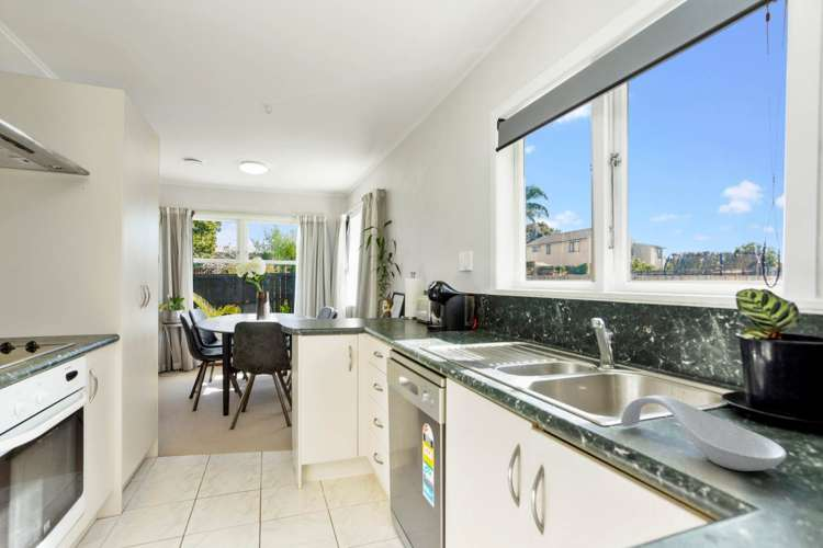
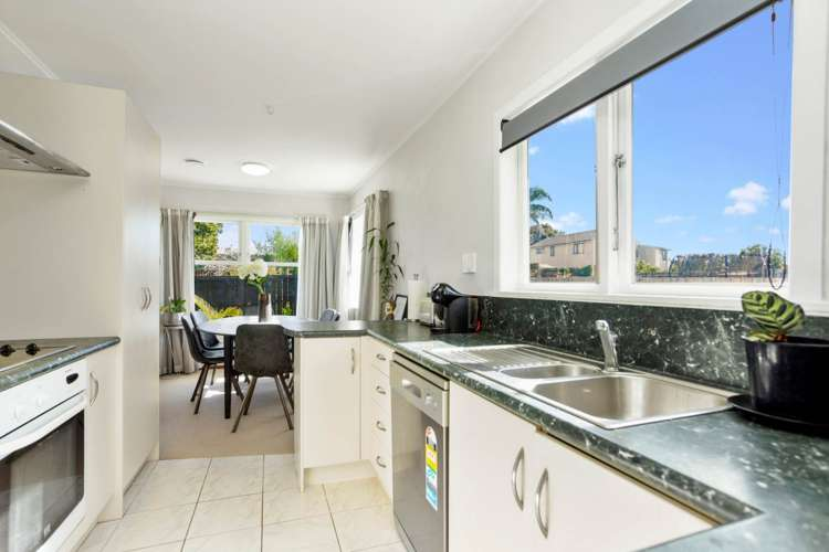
- spoon rest [620,395,788,472]
